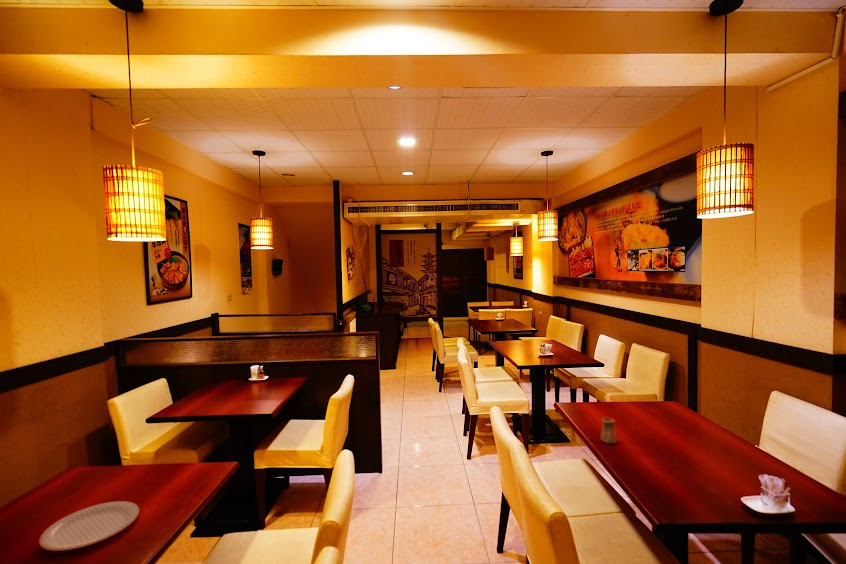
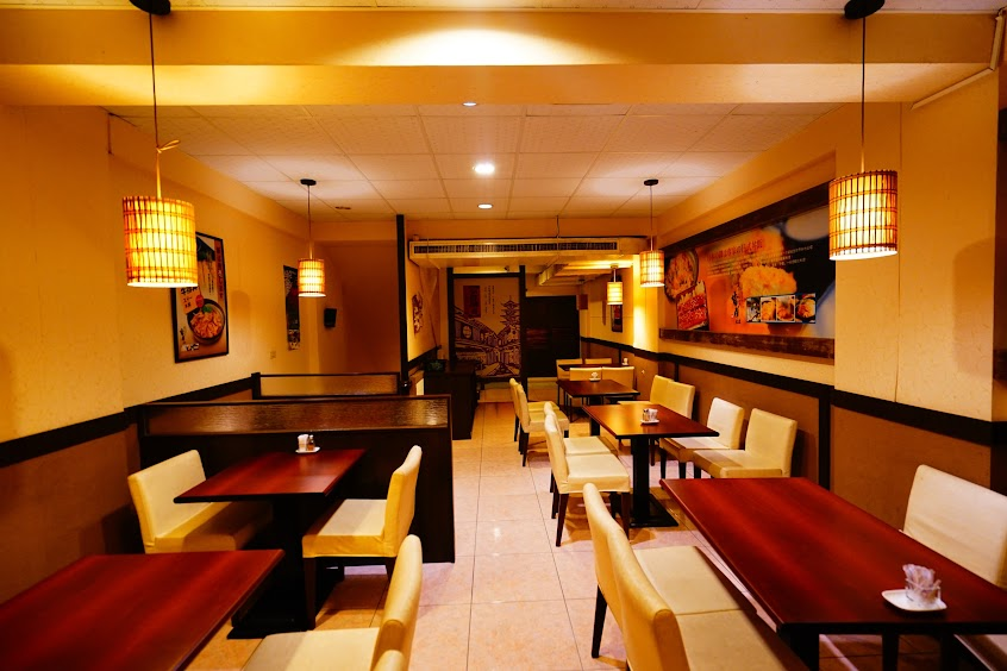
- cup [599,417,618,445]
- plate [38,500,140,552]
